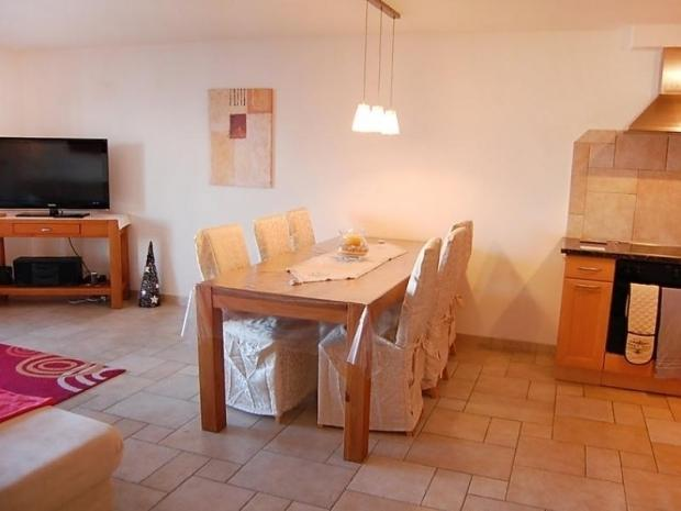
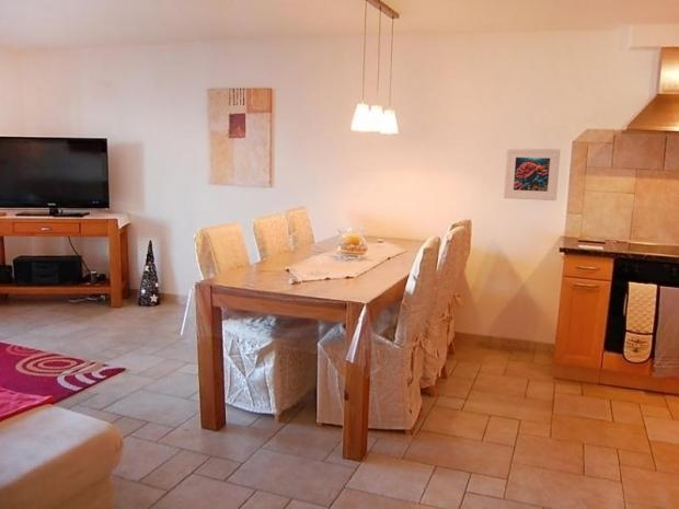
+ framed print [503,147,562,201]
